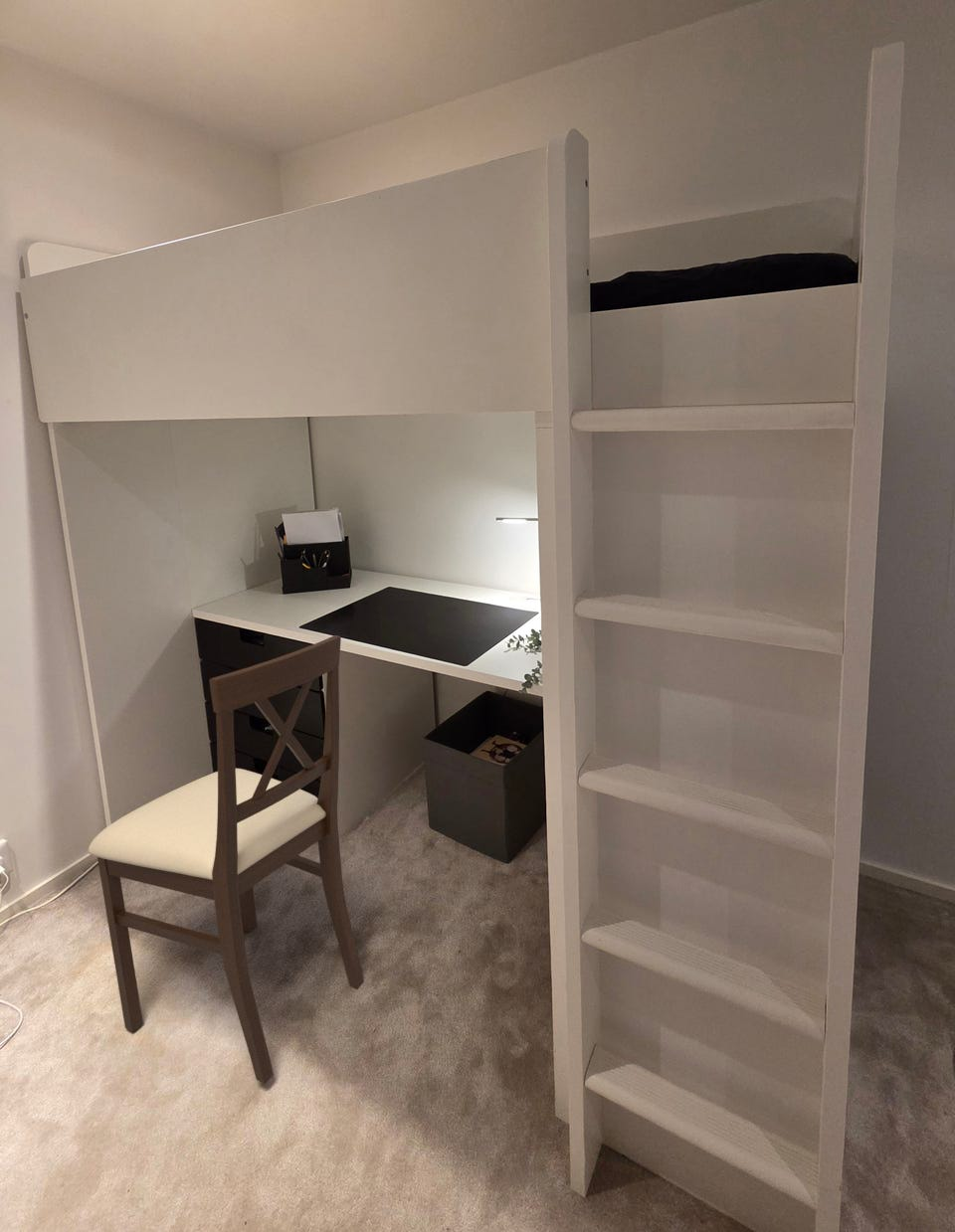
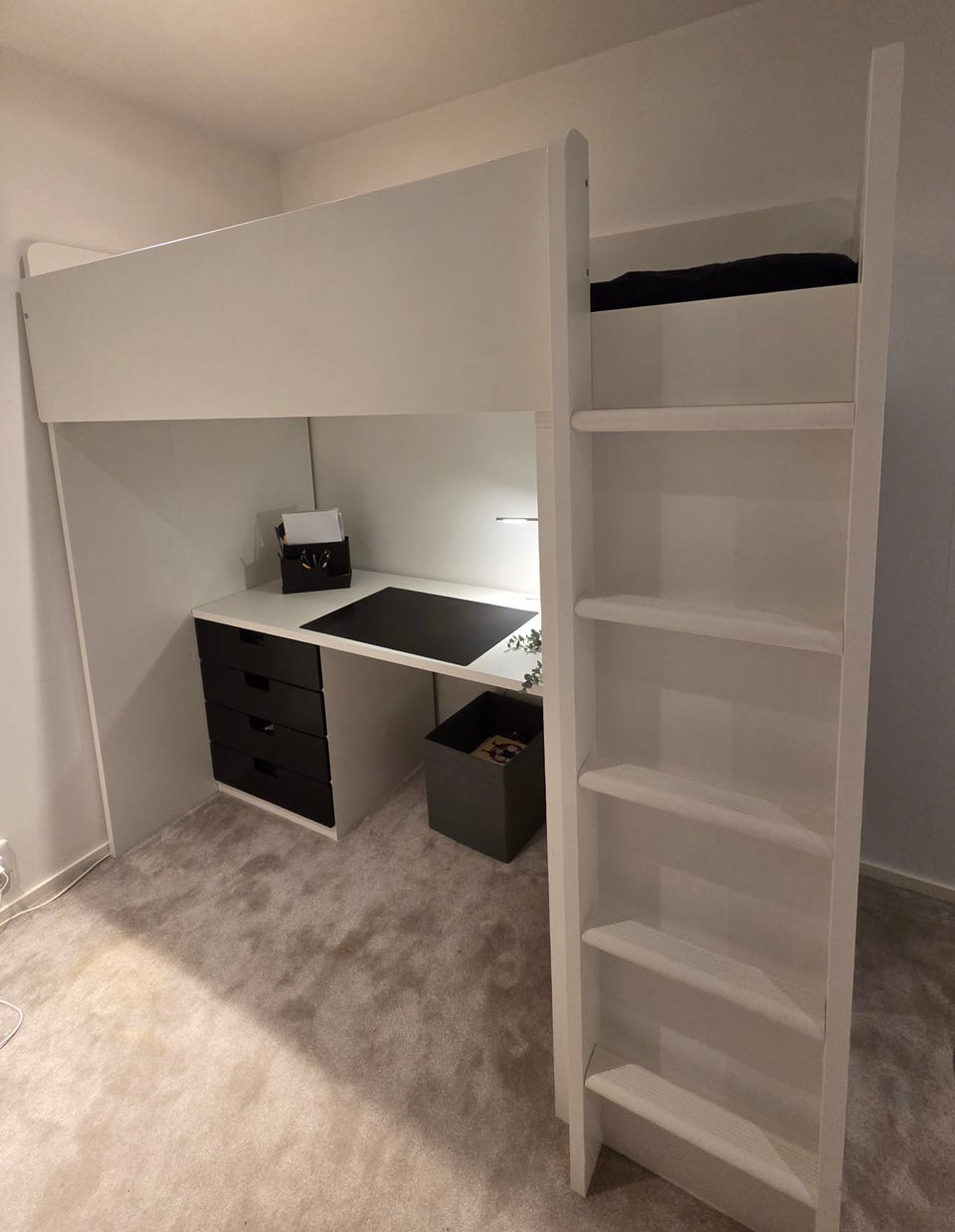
- chair [88,634,365,1085]
